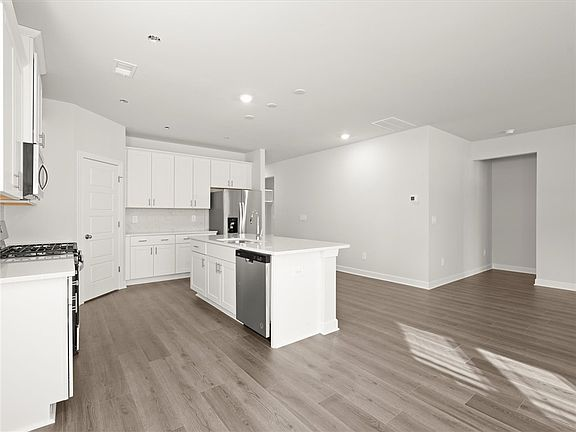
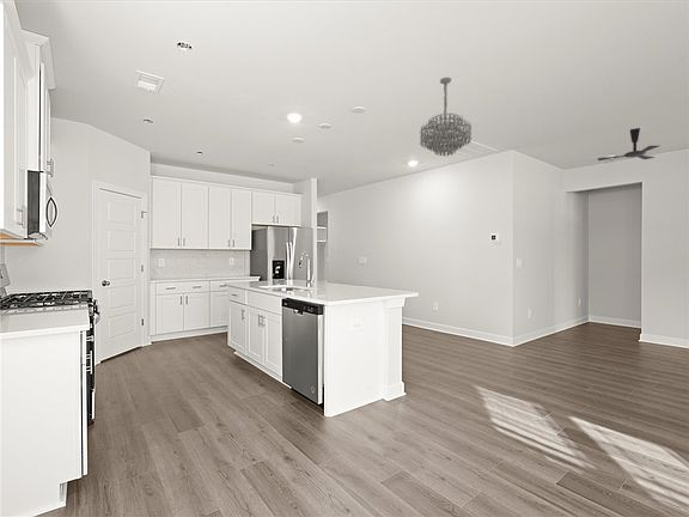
+ ceiling fan [597,127,660,162]
+ chandelier [419,77,472,157]
